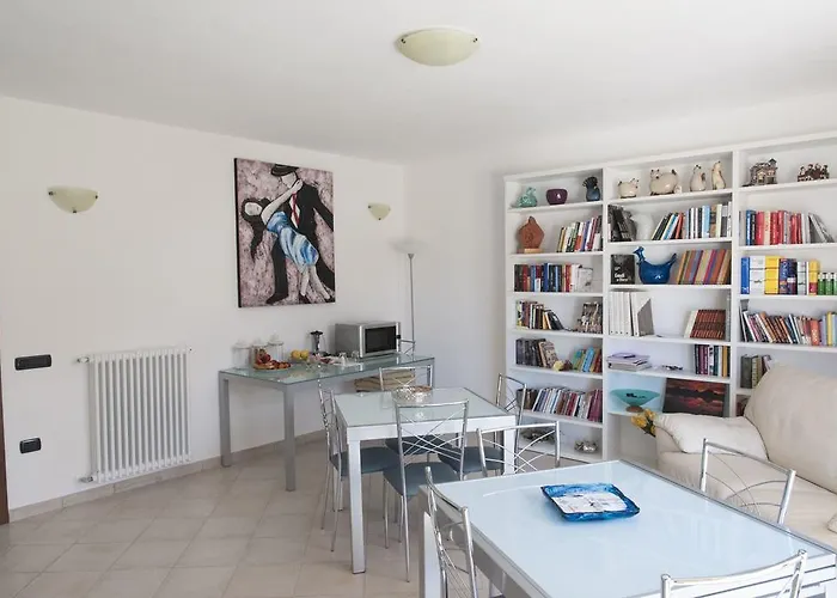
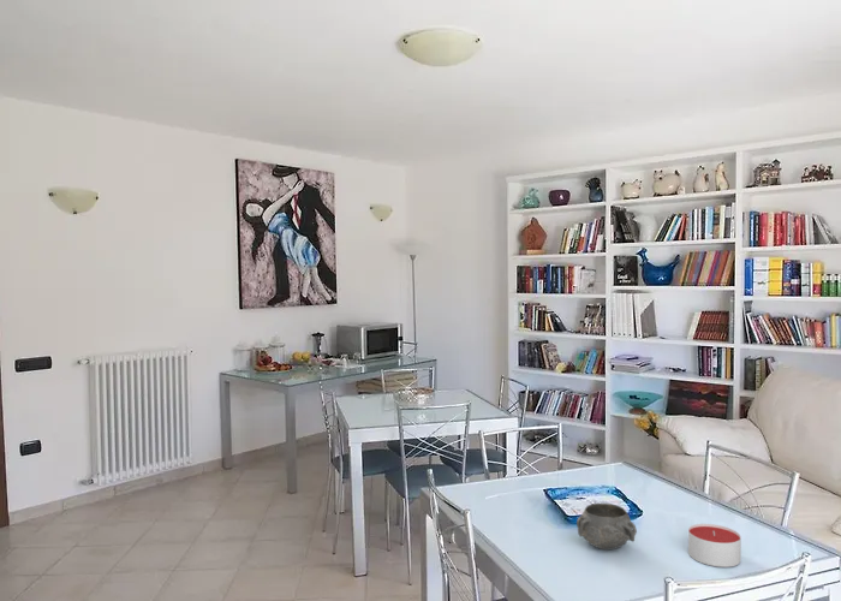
+ decorative bowl [575,502,638,551]
+ candle [687,523,742,569]
